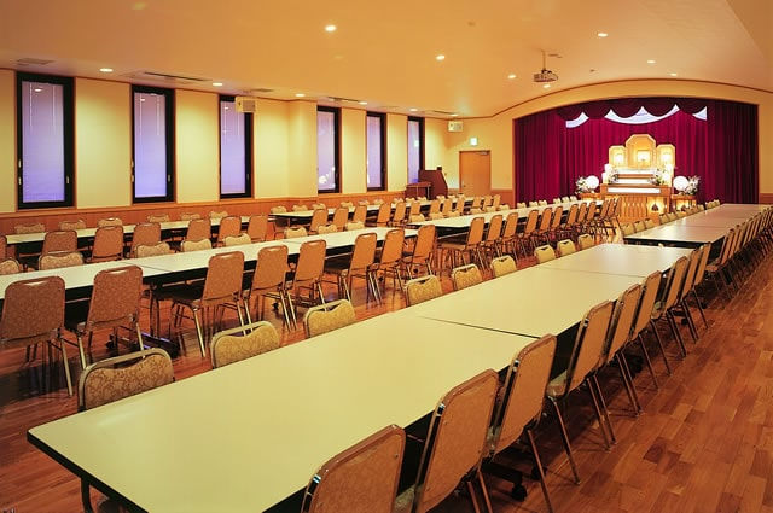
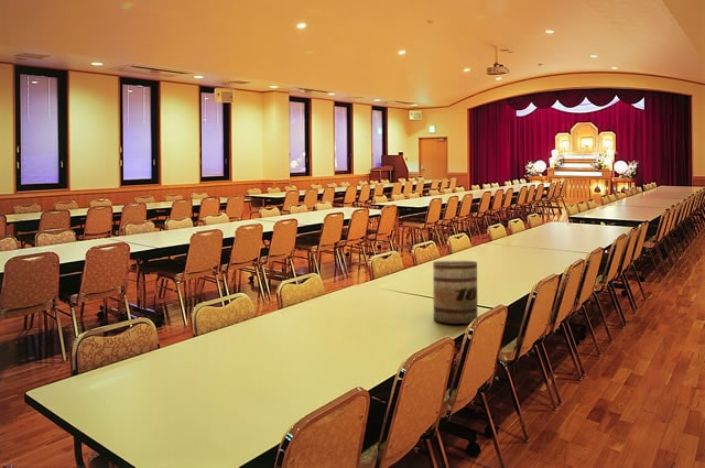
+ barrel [432,260,478,325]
